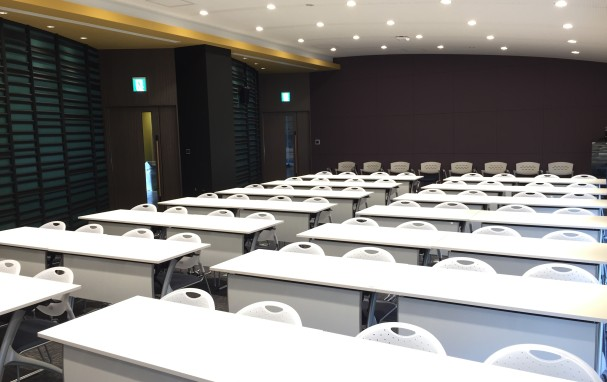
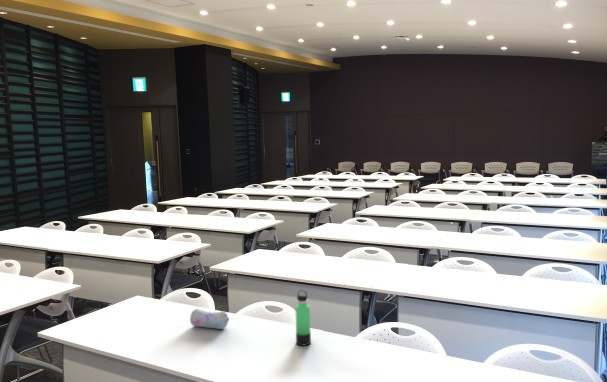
+ thermos bottle [294,289,312,347]
+ pencil case [189,308,230,330]
